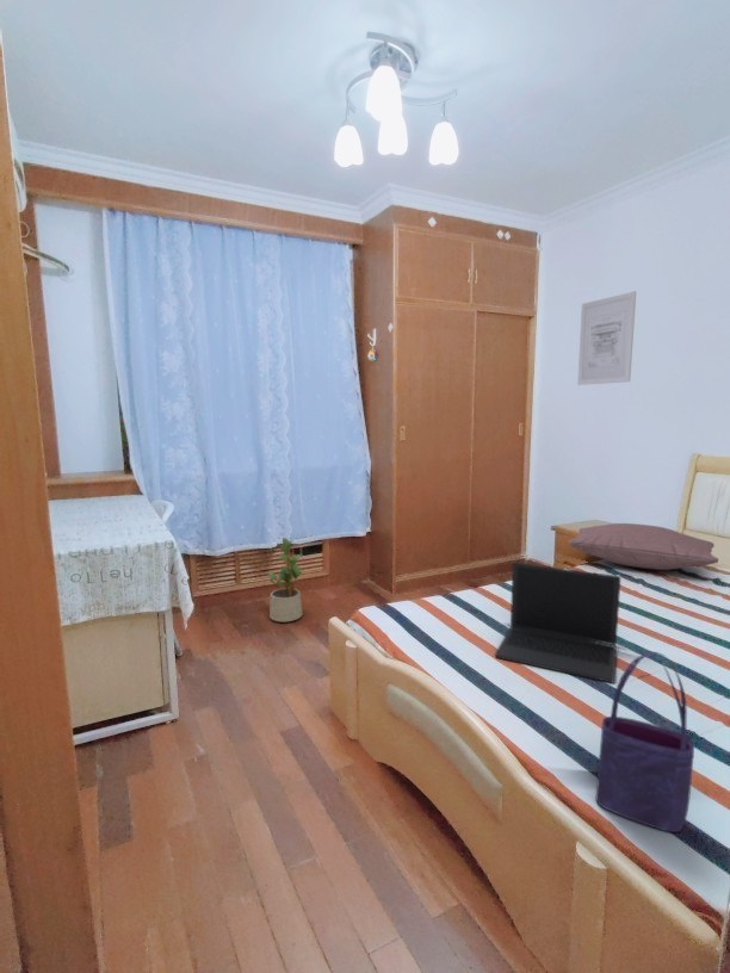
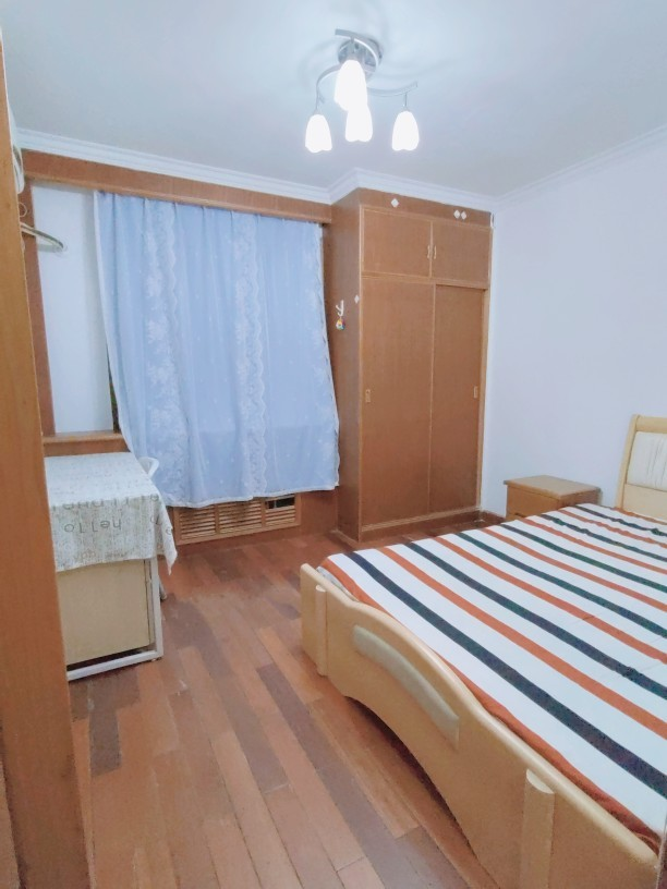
- wall art [576,290,637,386]
- laptop [494,562,621,684]
- pillow [567,522,719,571]
- tote bag [595,651,695,833]
- potted plant [267,537,304,624]
